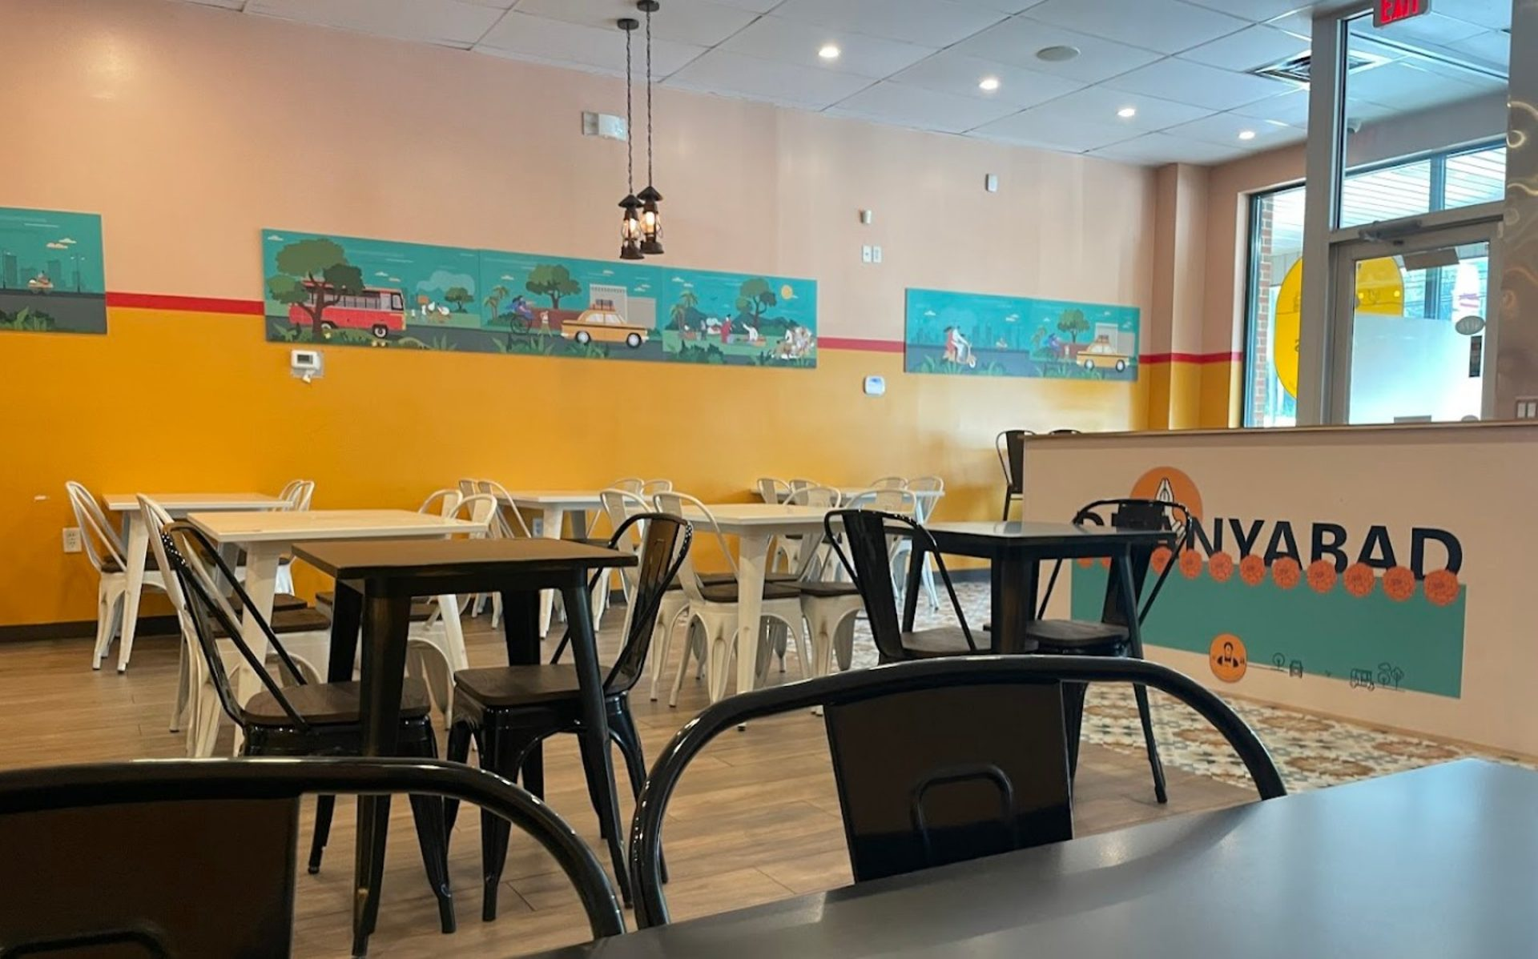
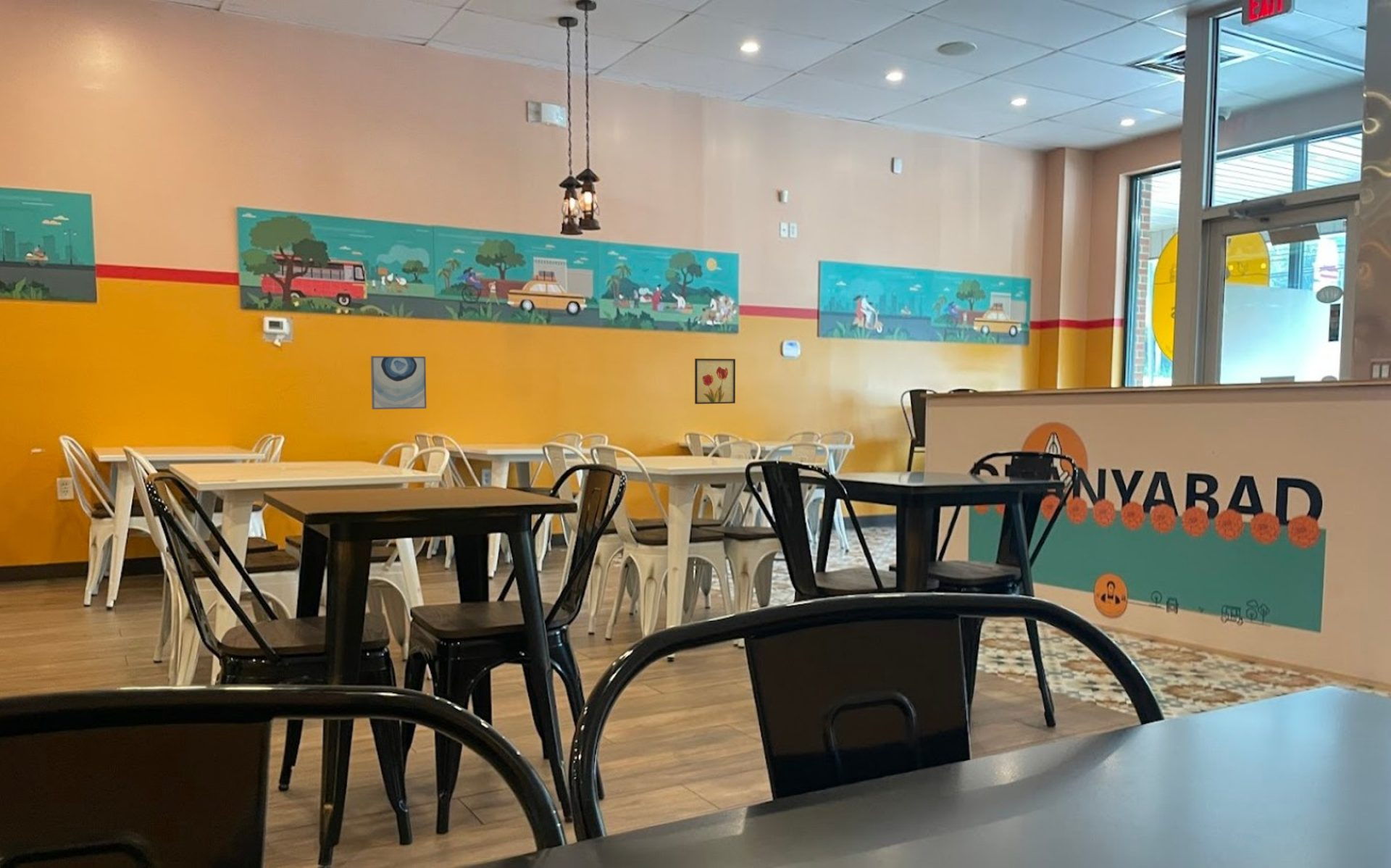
+ wall art [694,358,736,405]
+ wall art [370,355,427,410]
